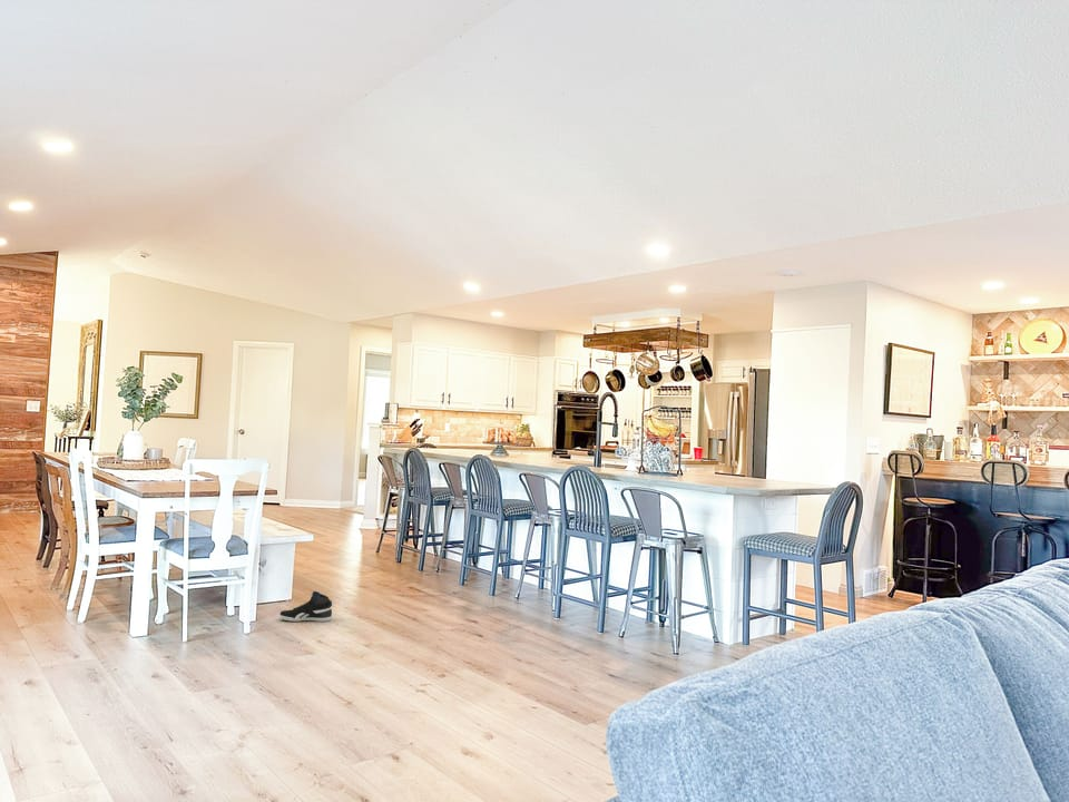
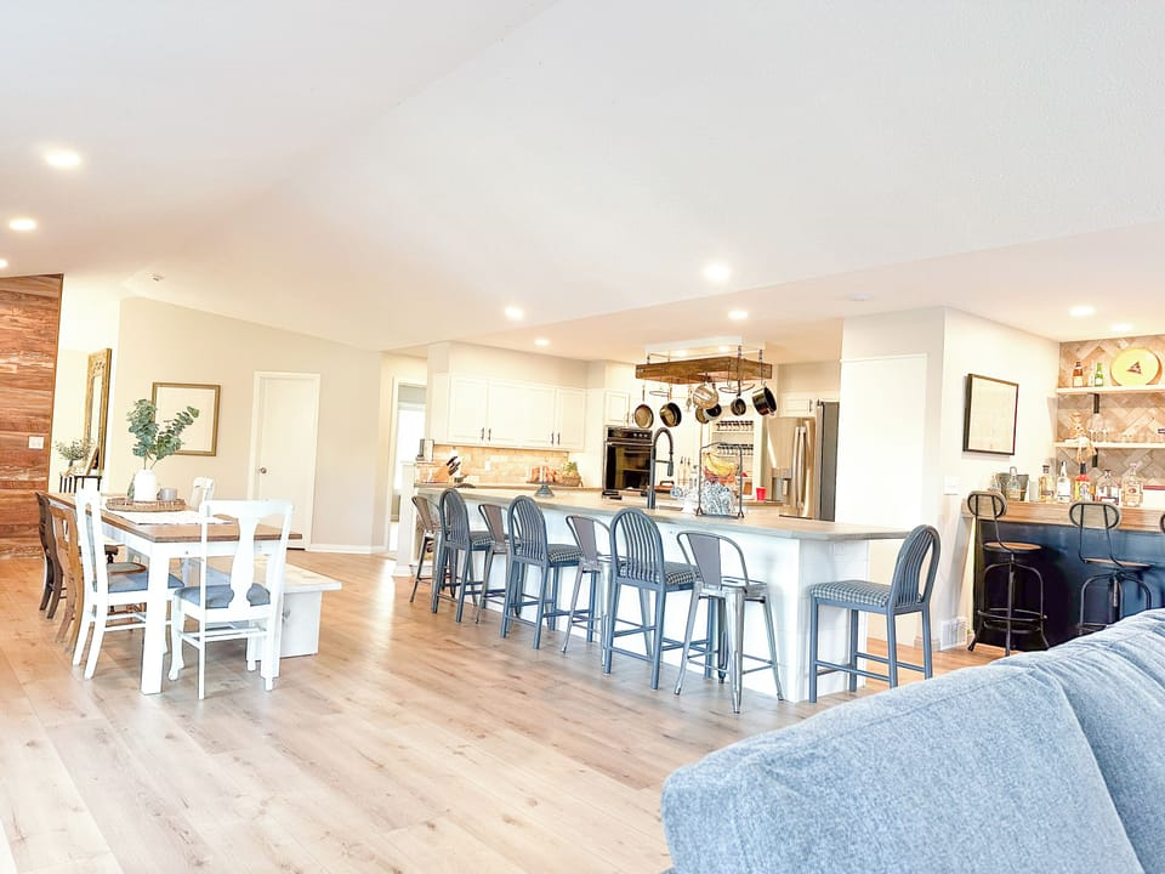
- sneaker [278,590,333,623]
